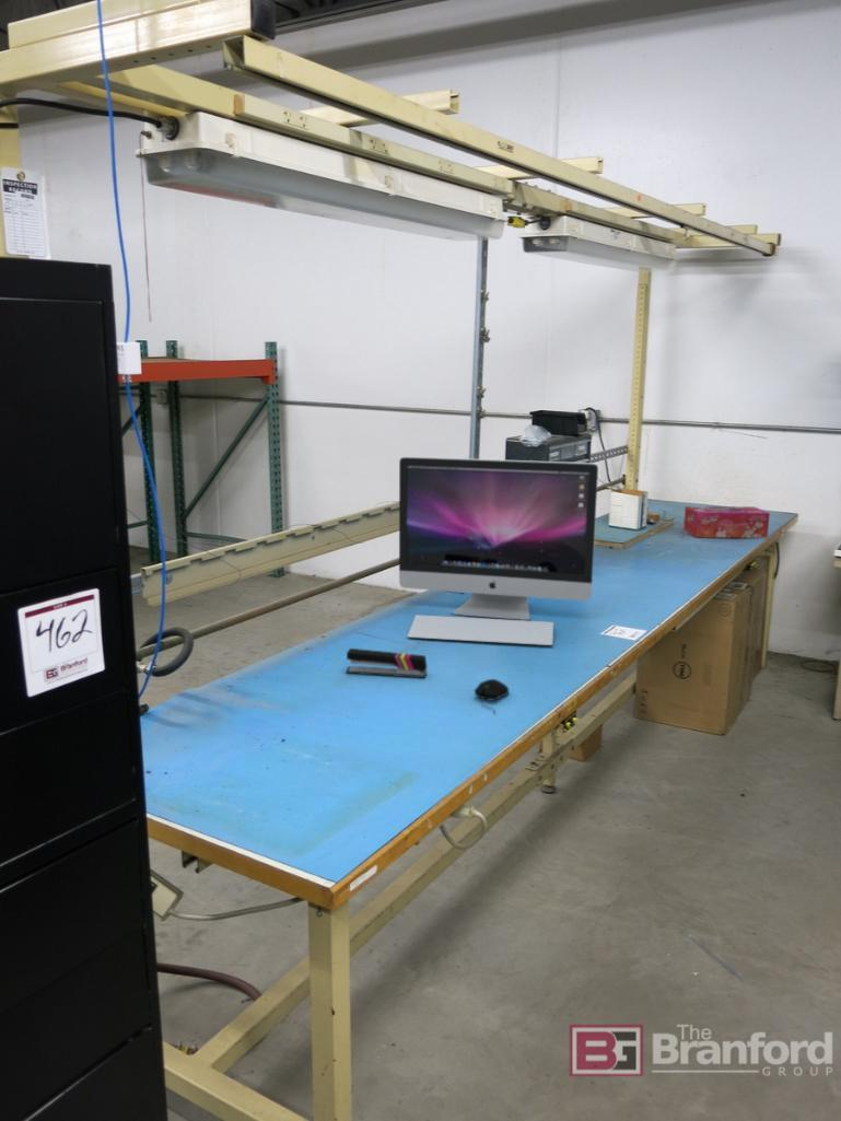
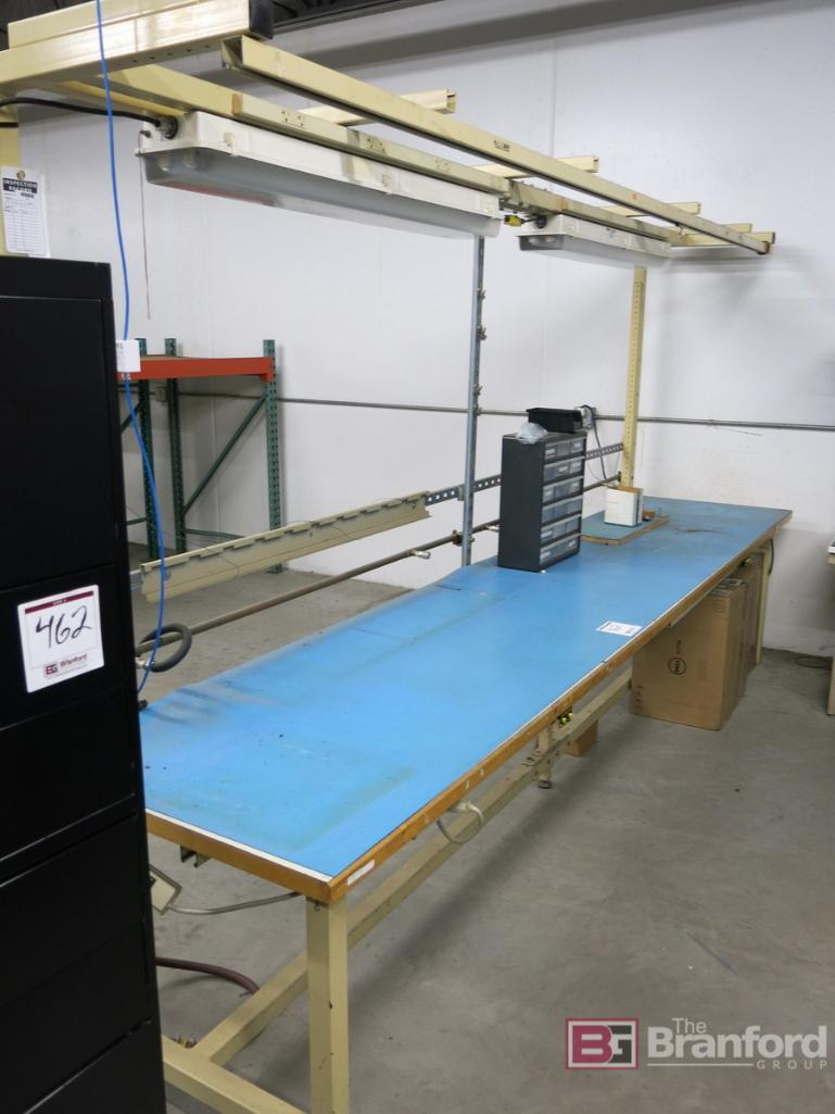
- stapler [344,647,429,679]
- computer mouse [472,678,510,714]
- tissue box [682,505,771,538]
- all-in-one computer [398,456,599,646]
